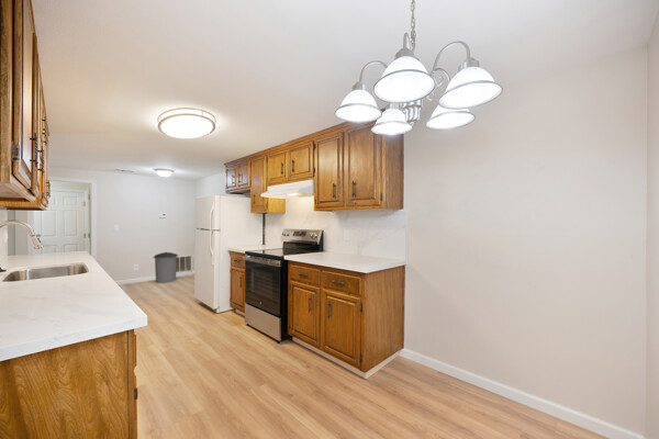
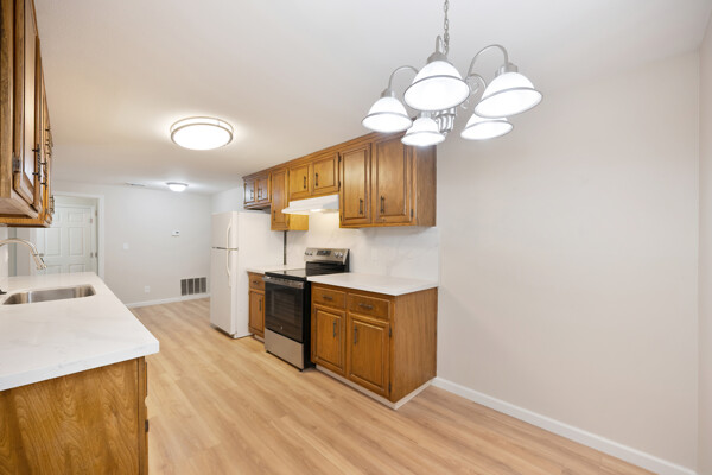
- trash can [152,251,179,284]
